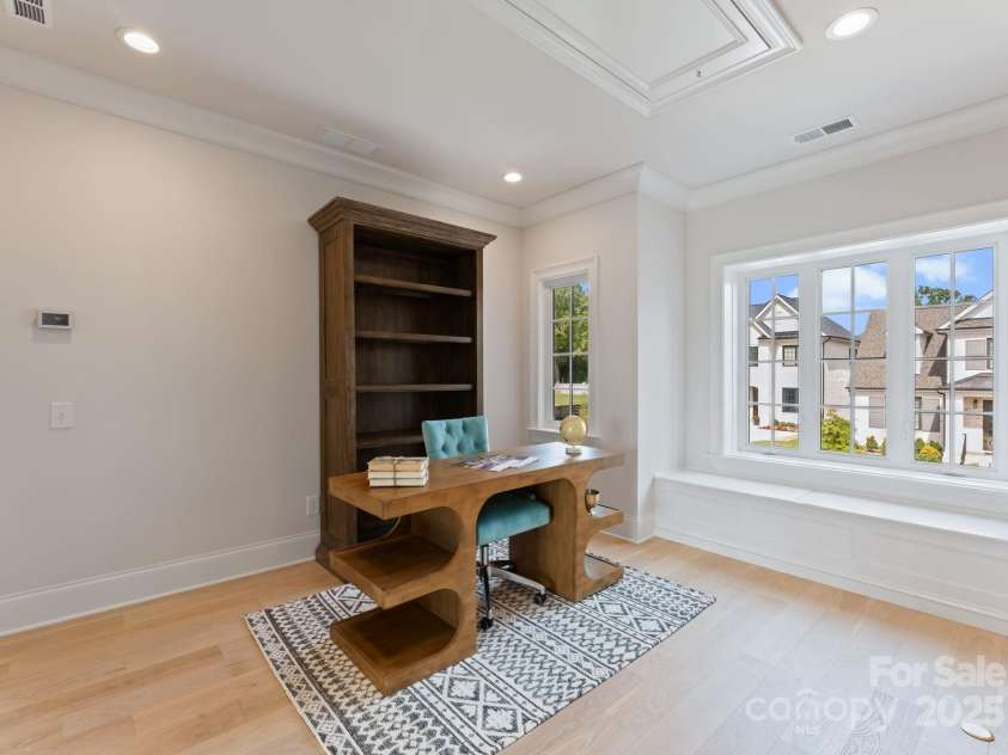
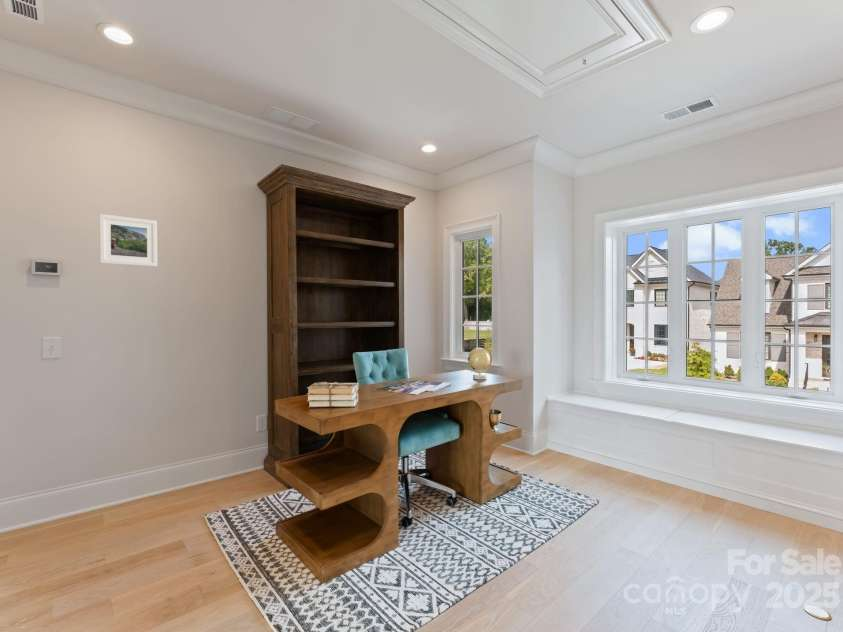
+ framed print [98,213,158,268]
